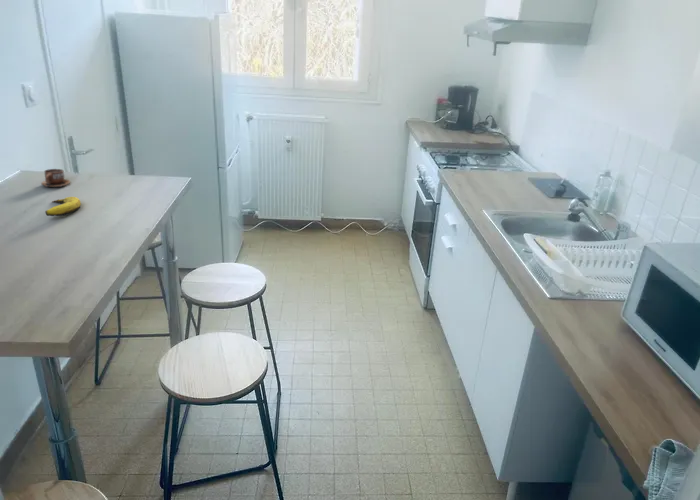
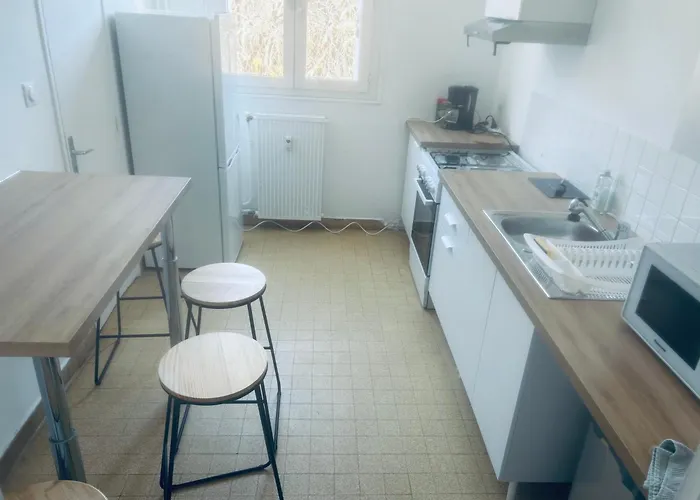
- cup [40,168,71,188]
- banana [44,196,82,217]
